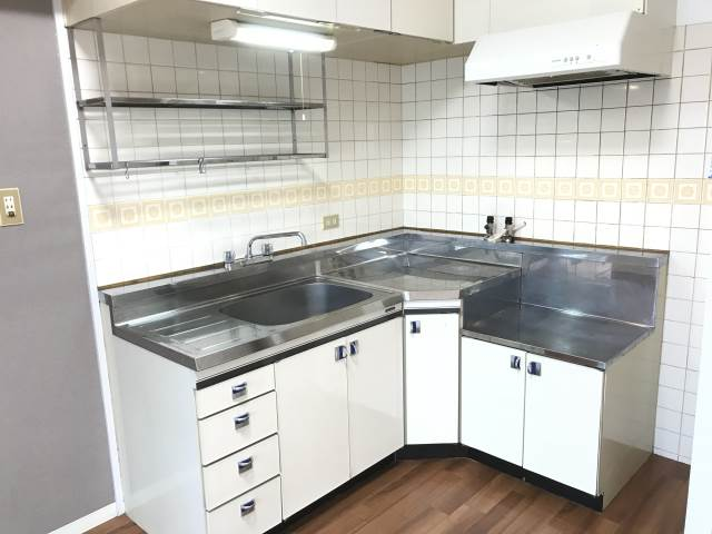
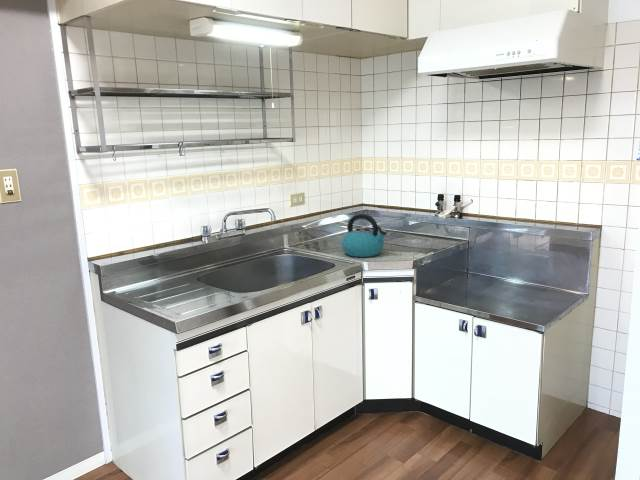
+ kettle [341,213,388,258]
